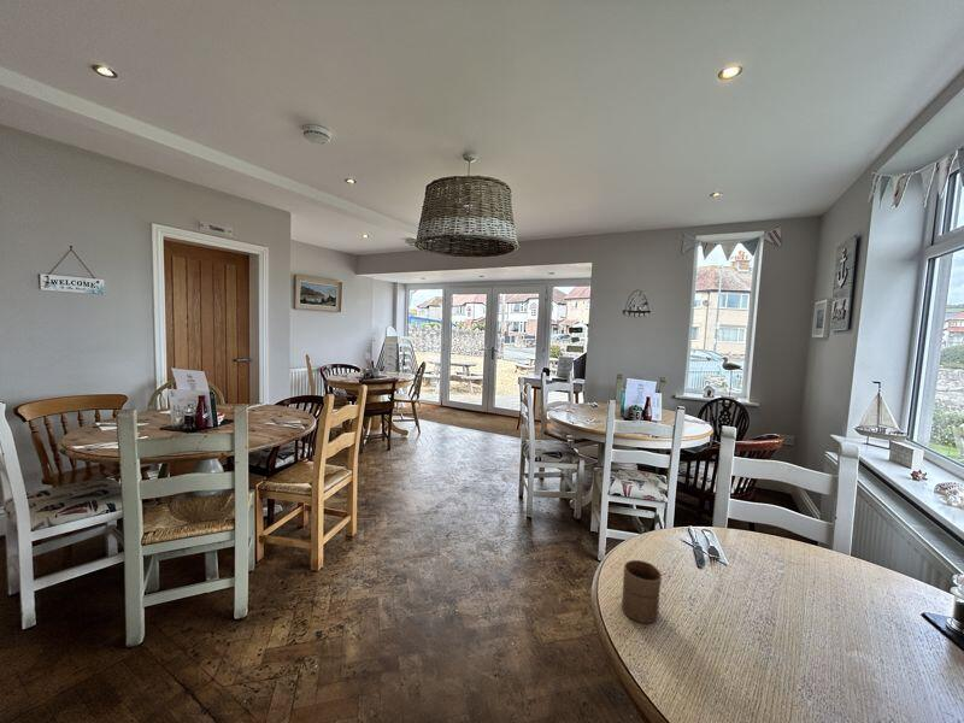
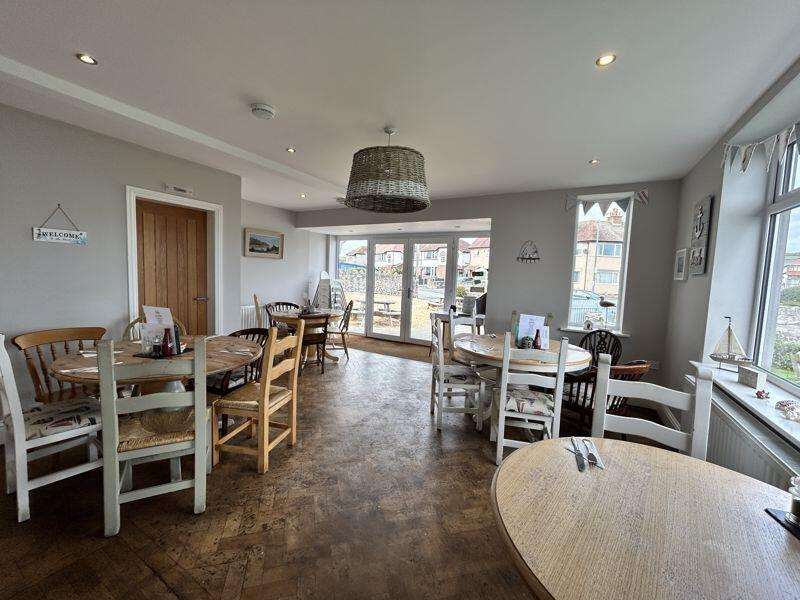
- cup [621,559,663,624]
